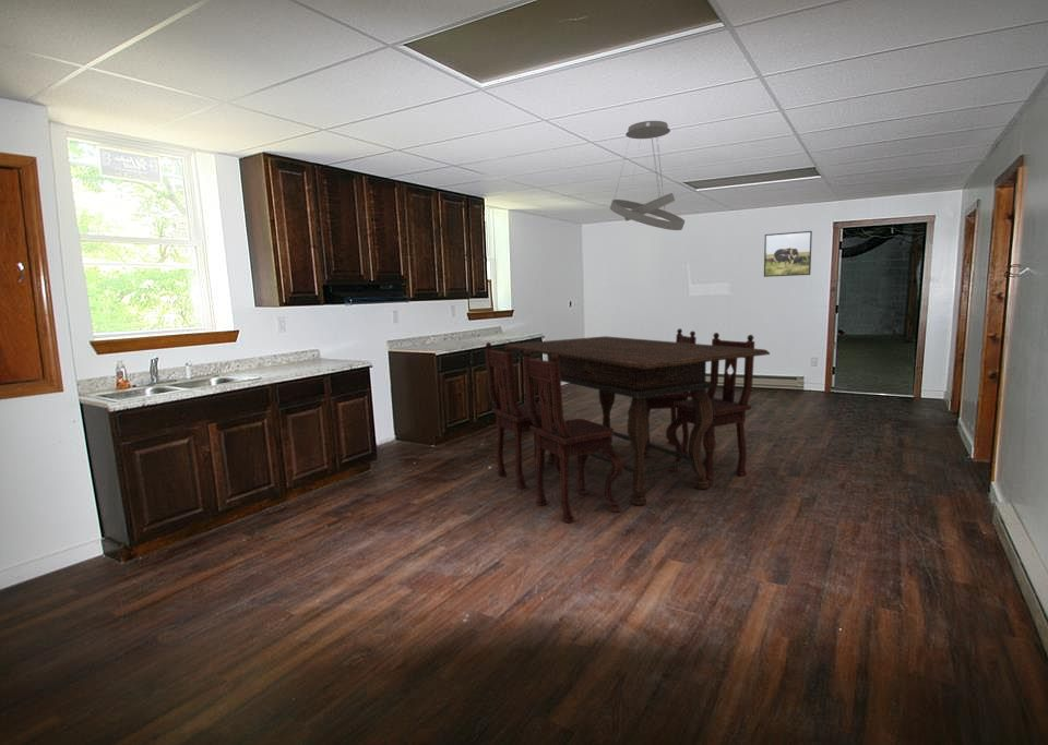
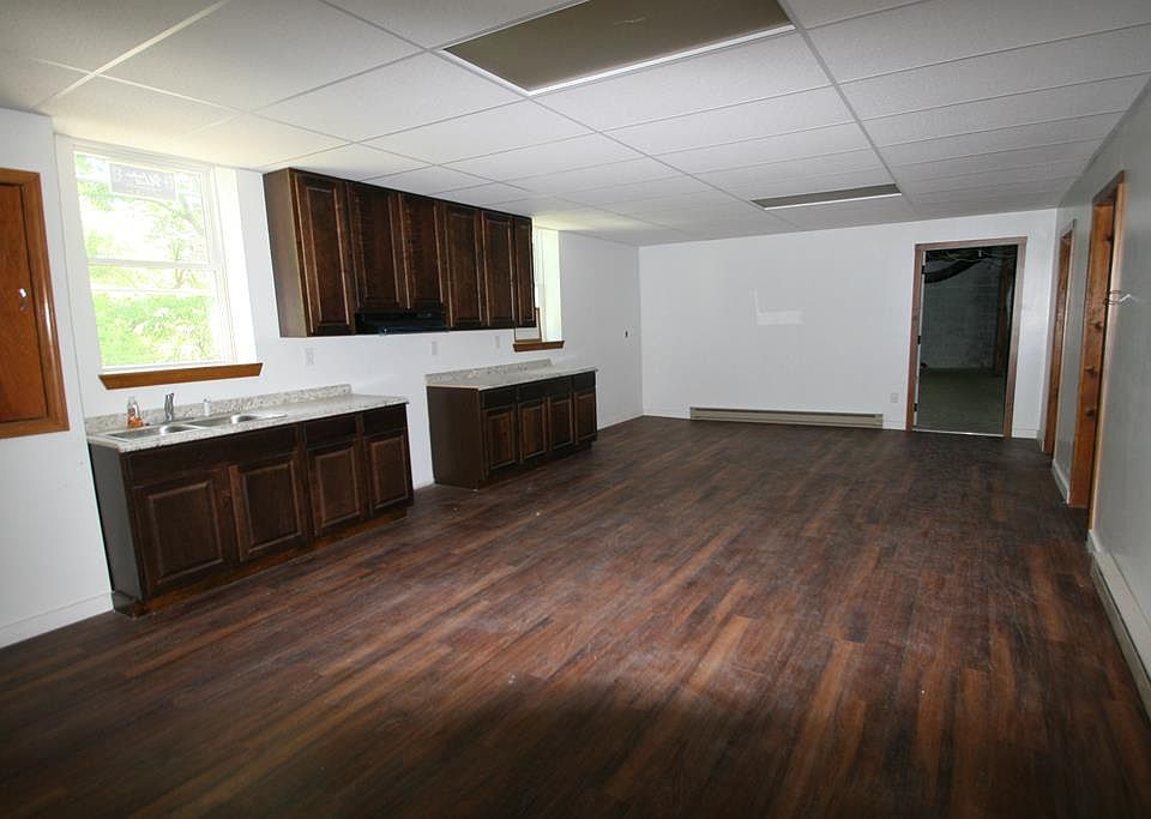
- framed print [763,230,813,278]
- ceiling light fixture [609,120,686,231]
- dining table [484,327,771,524]
